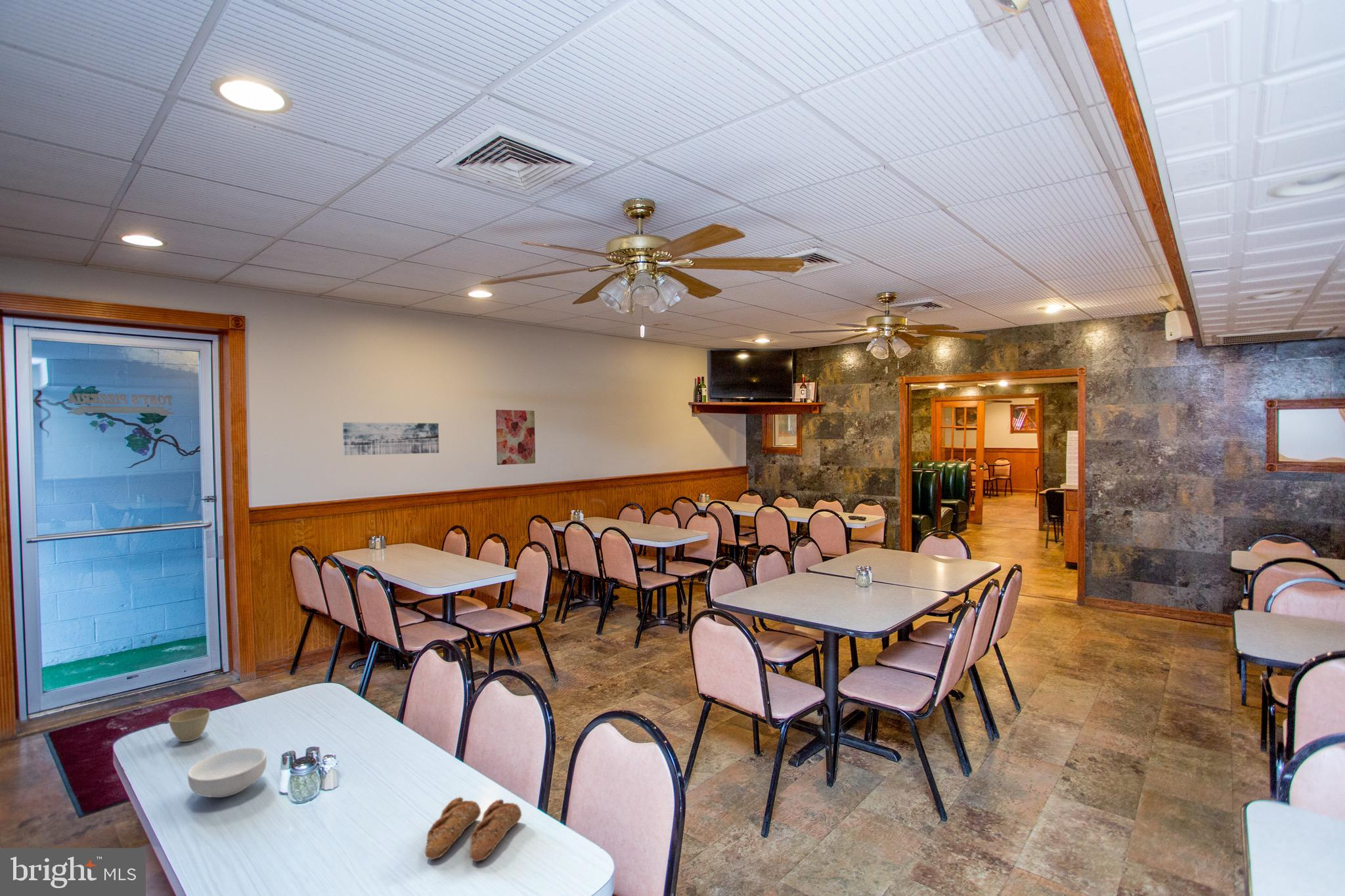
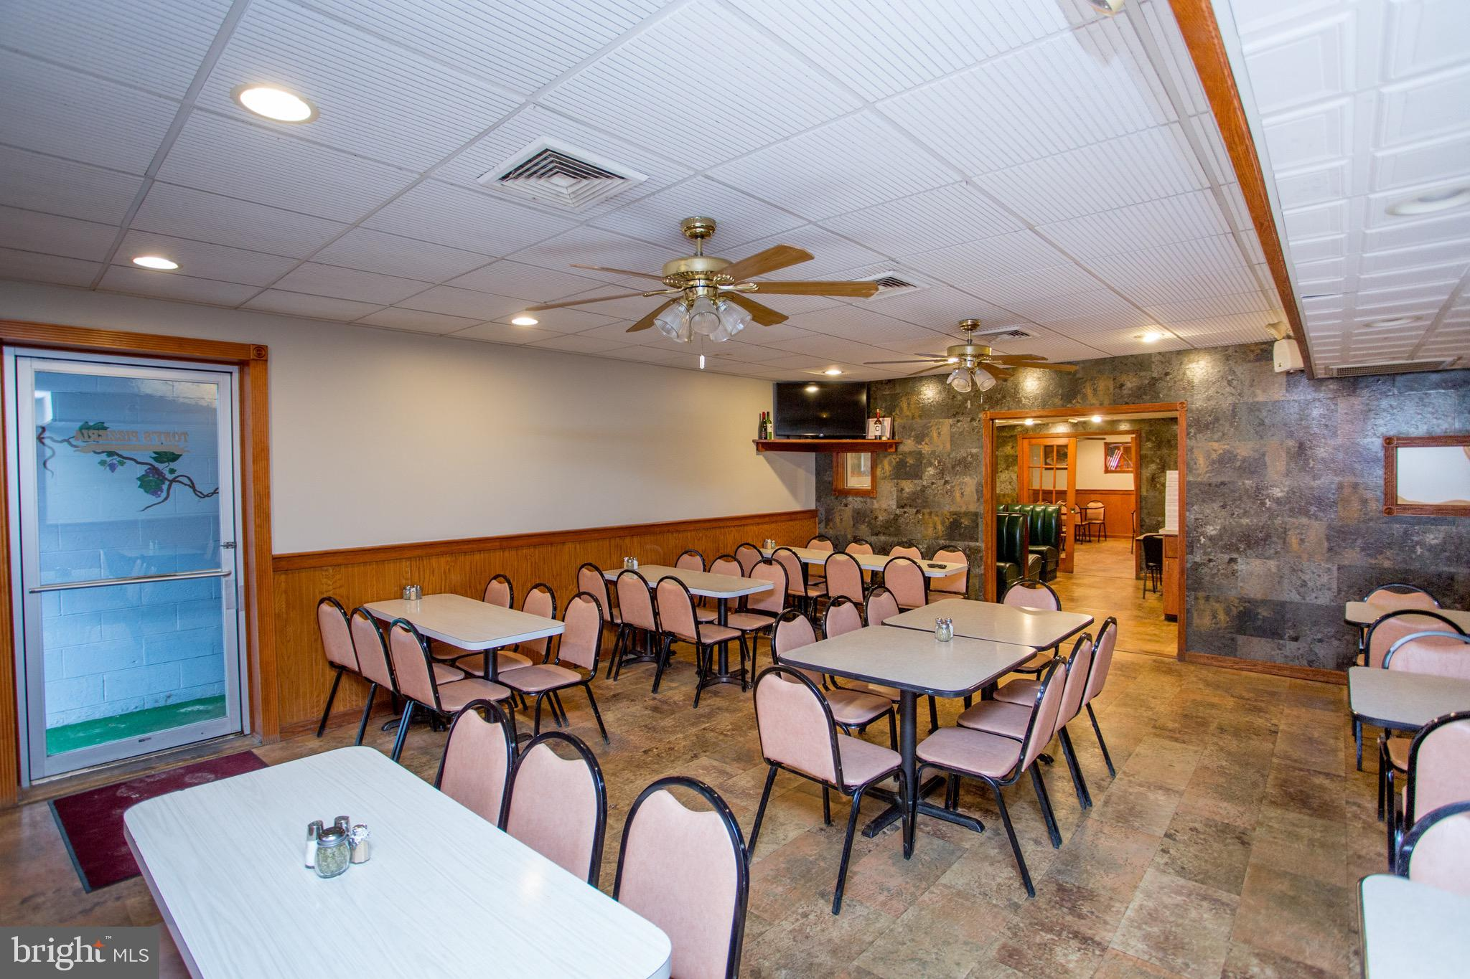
- cereal bowl [187,747,267,798]
- flower pot [168,708,211,742]
- wall art [495,409,536,465]
- wall art [342,421,439,456]
- bread [424,796,522,863]
